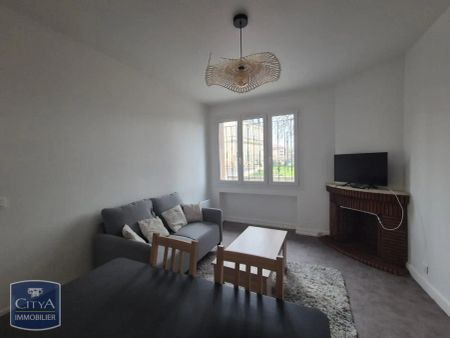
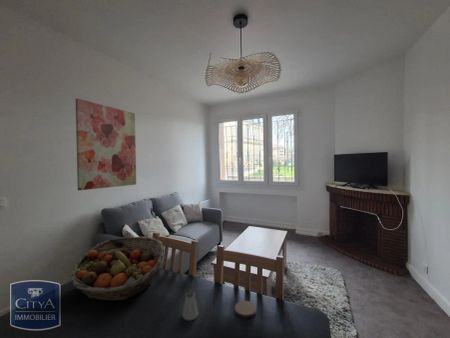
+ wall art [75,97,137,191]
+ saltshaker [181,290,200,321]
+ coaster [234,300,257,319]
+ fruit basket [69,236,166,302]
